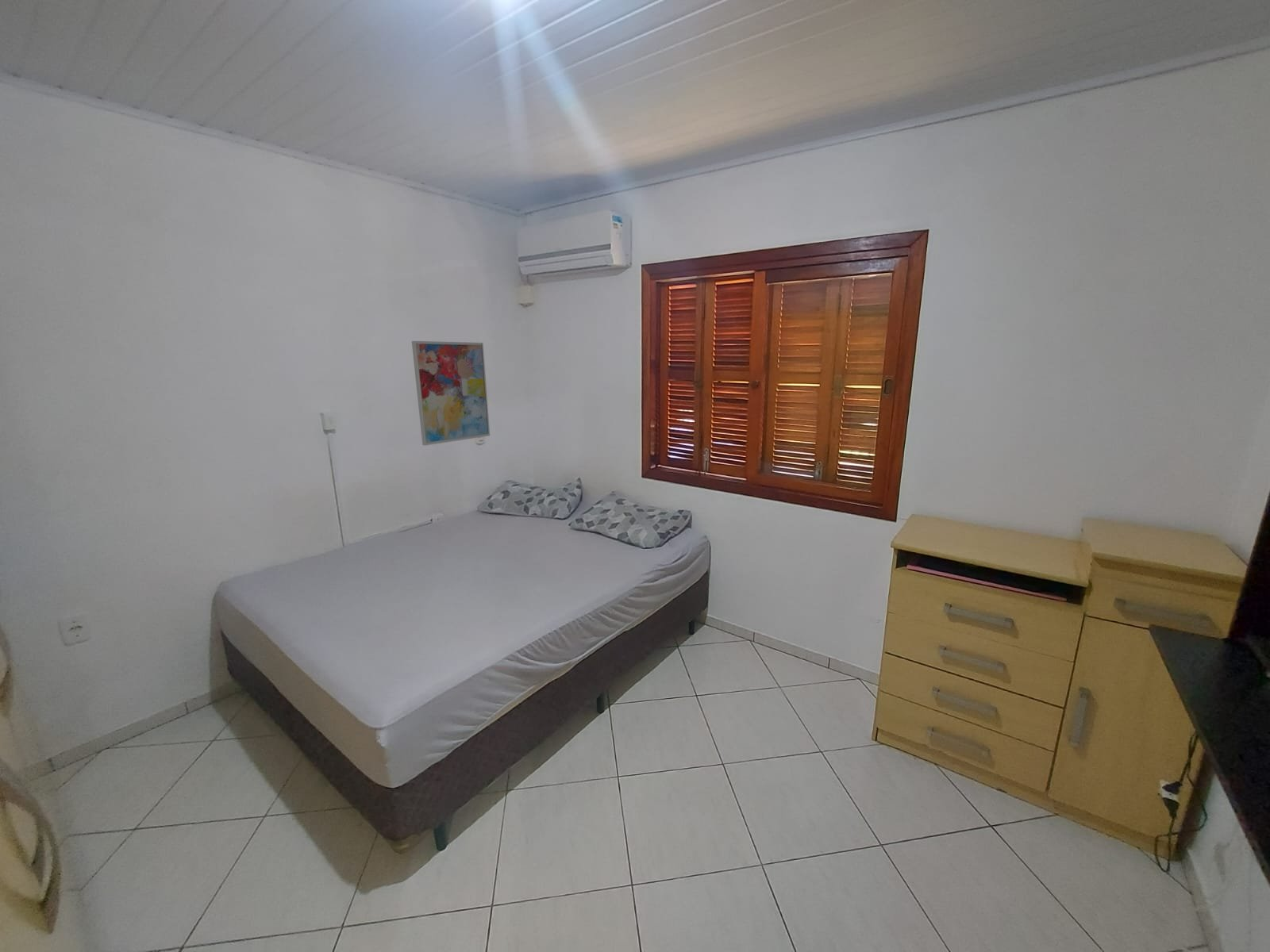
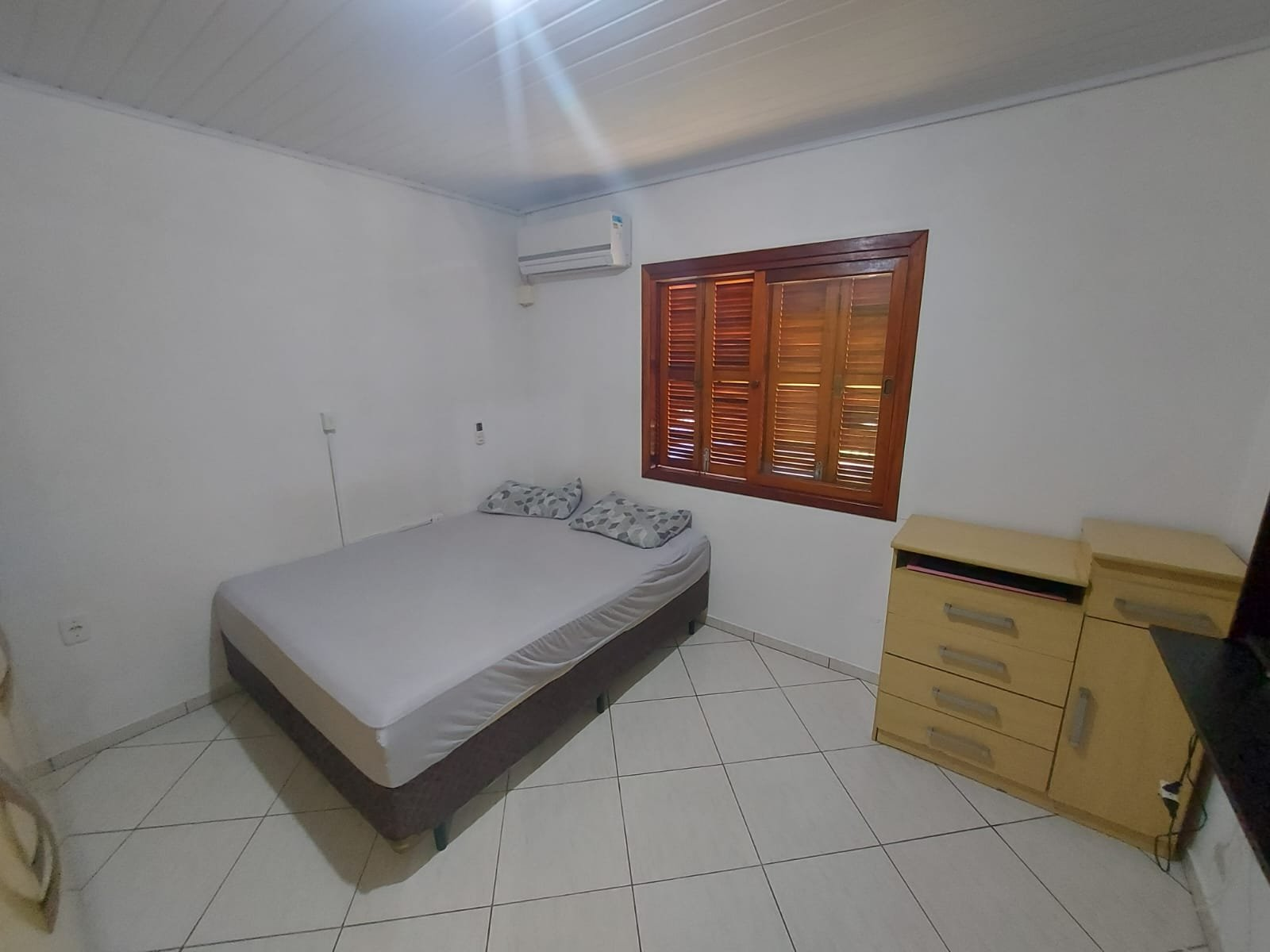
- wall art [411,340,491,447]
